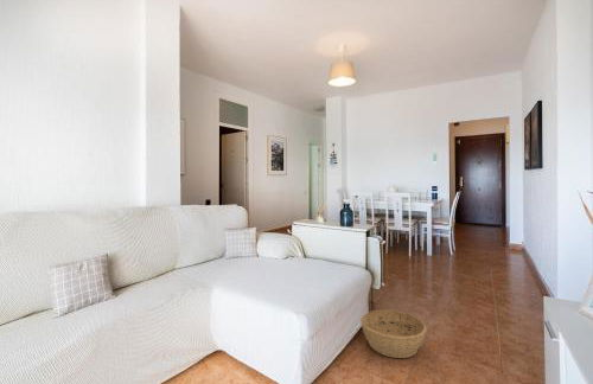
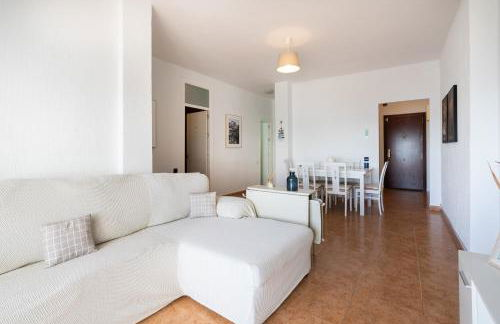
- basket [359,308,428,359]
